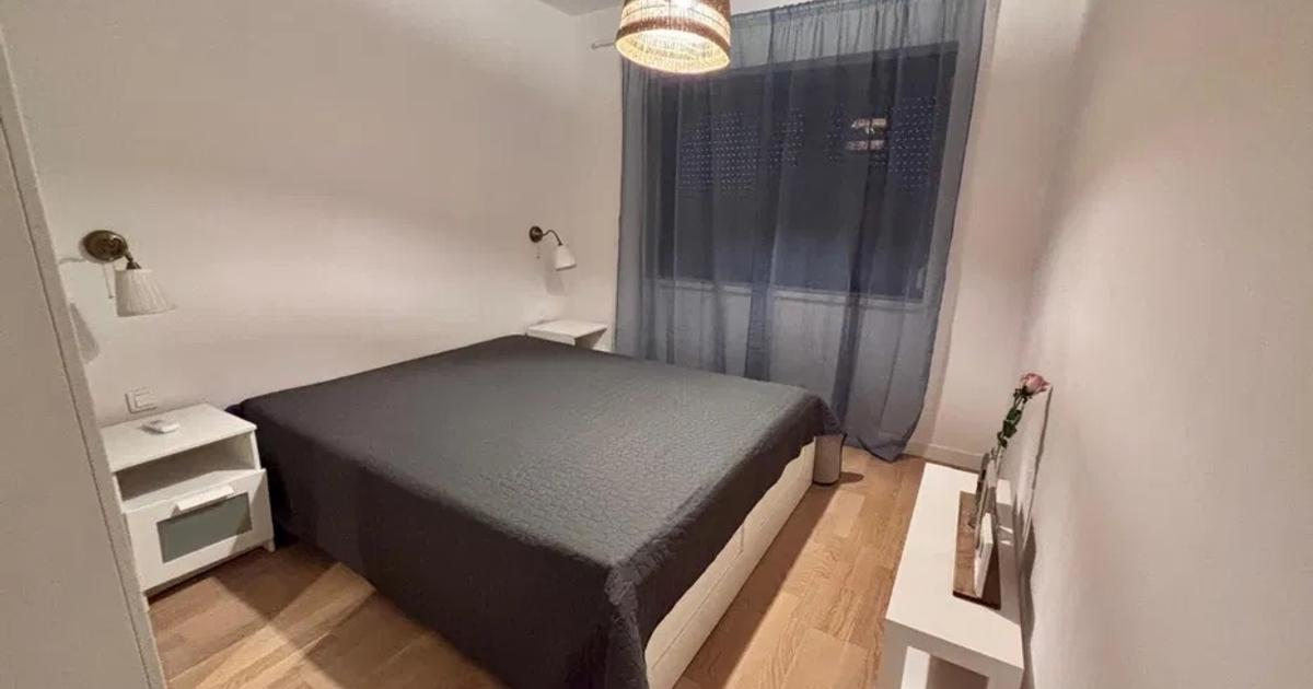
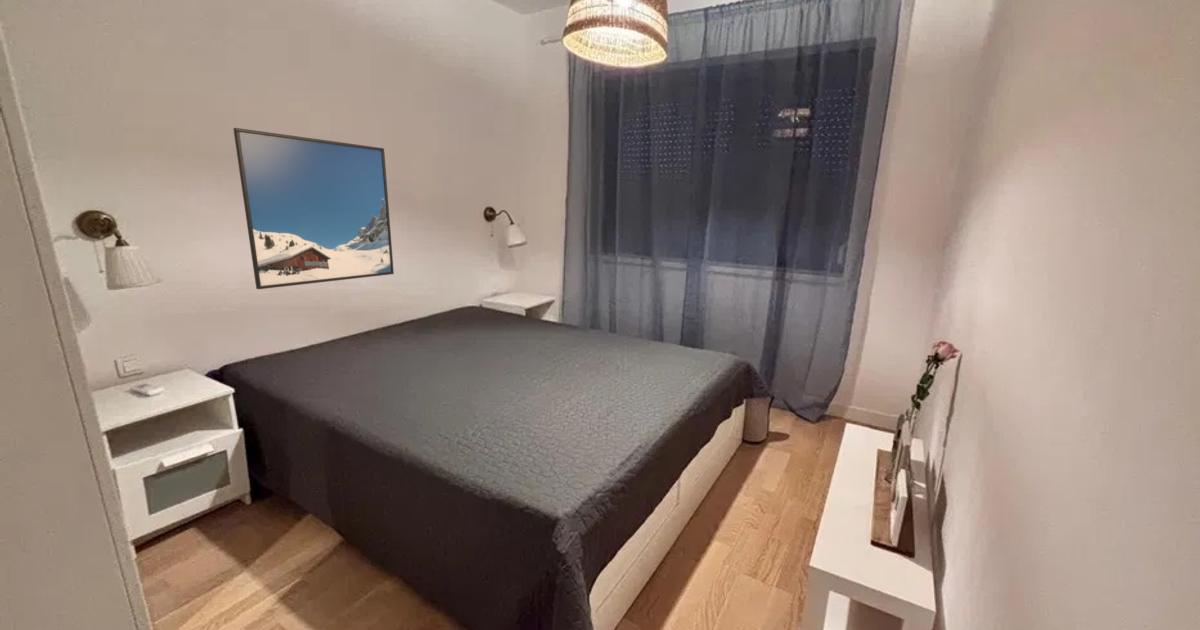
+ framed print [232,127,395,290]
